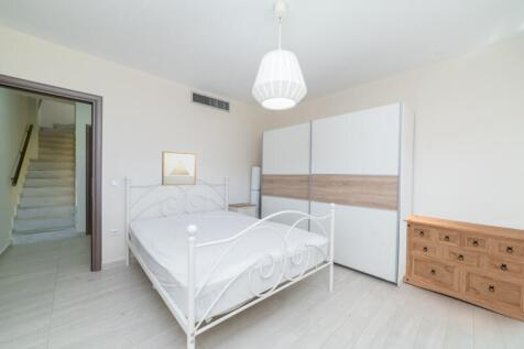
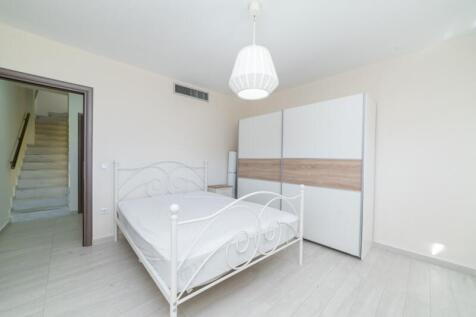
- wall art [161,150,197,187]
- dresser [402,215,524,323]
